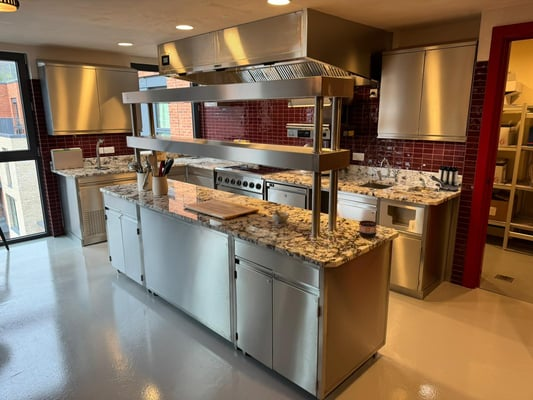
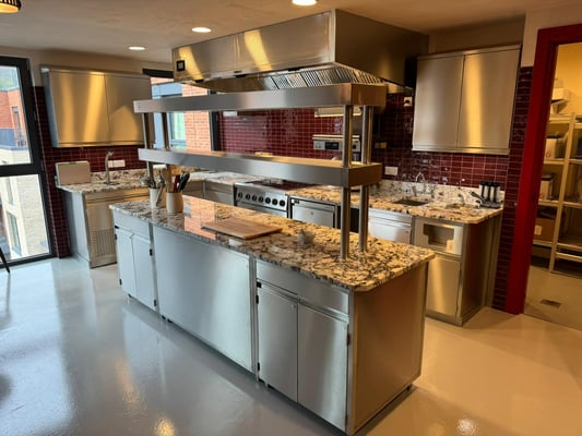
- cup [358,220,378,239]
